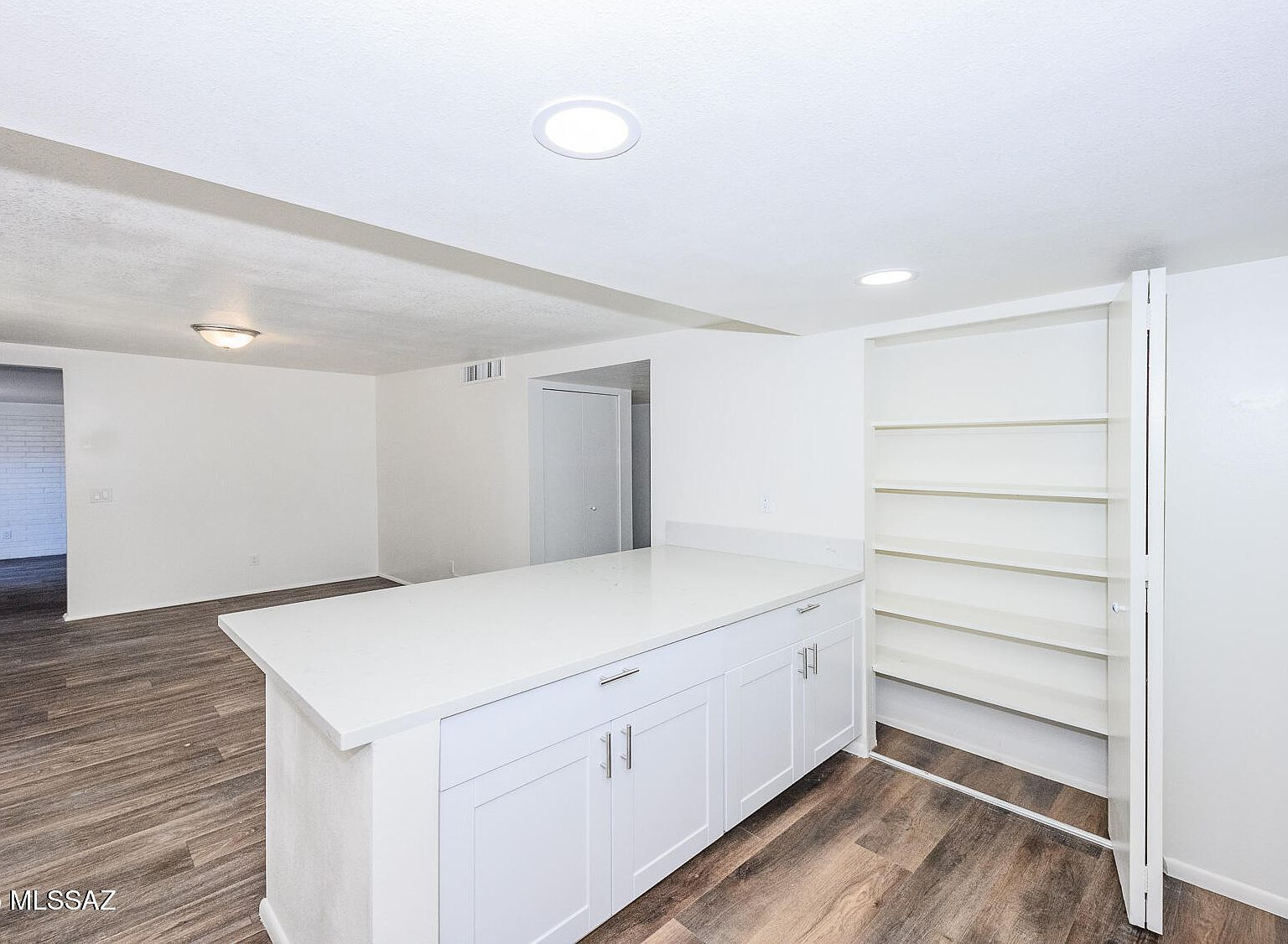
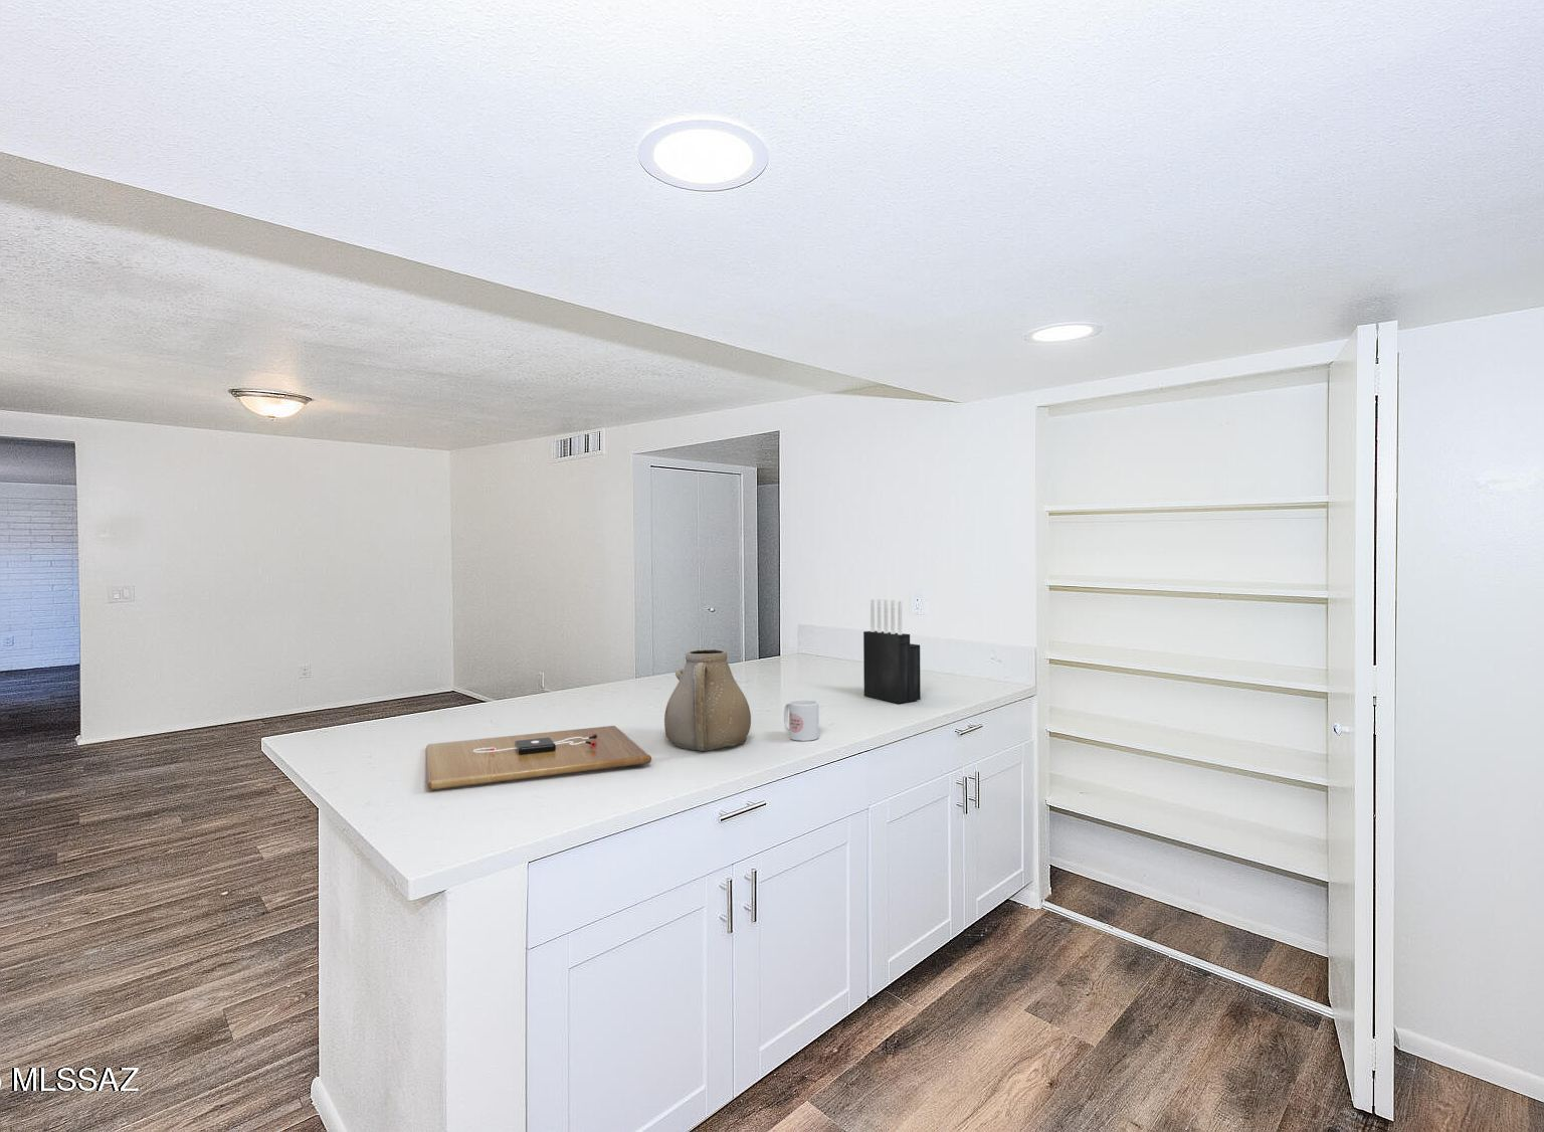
+ teapot [663,649,752,752]
+ knife block [862,598,922,705]
+ cutting board [426,724,652,791]
+ mug [783,699,820,742]
